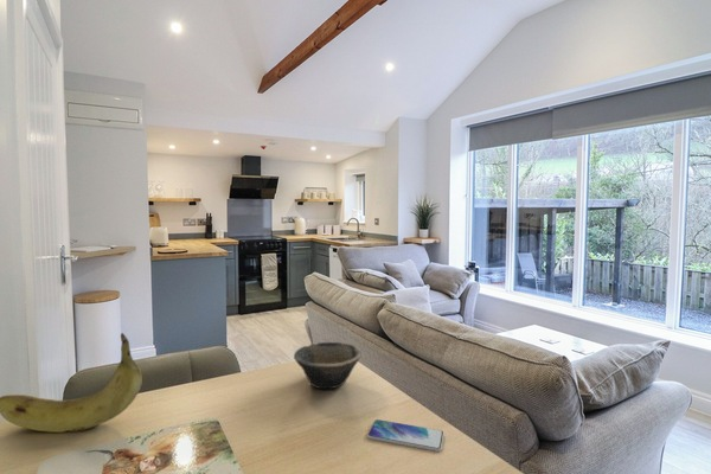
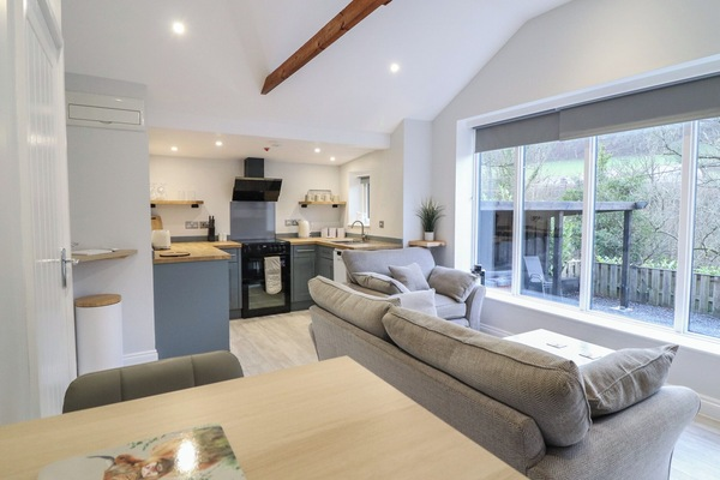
- banana [0,332,143,434]
- smartphone [366,418,444,453]
- bowl [293,341,363,390]
